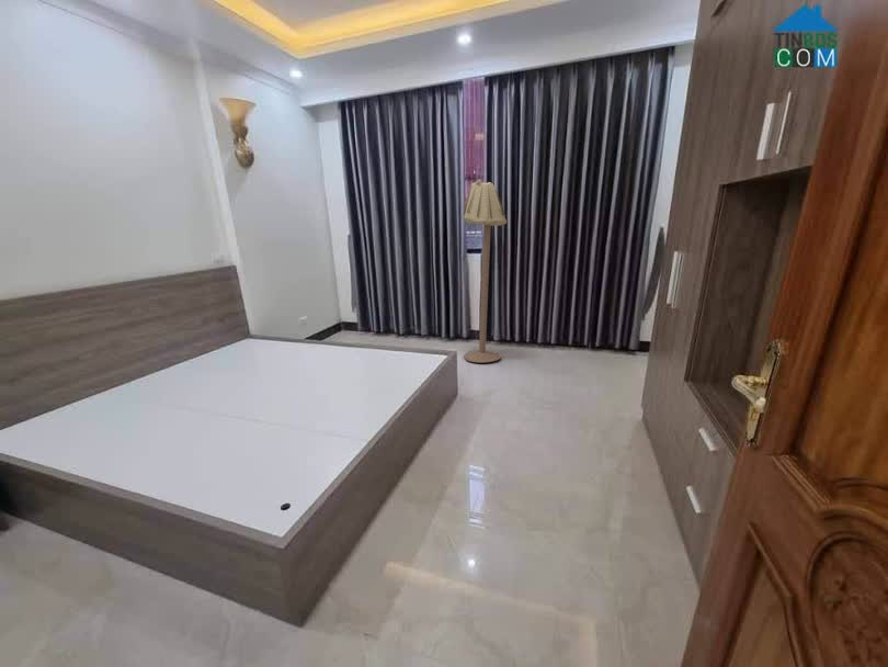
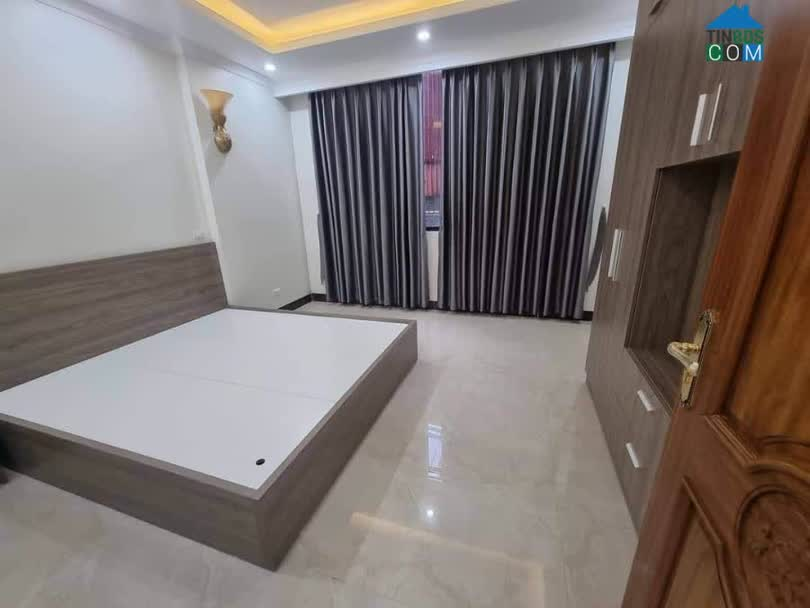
- floor lamp [463,179,508,364]
